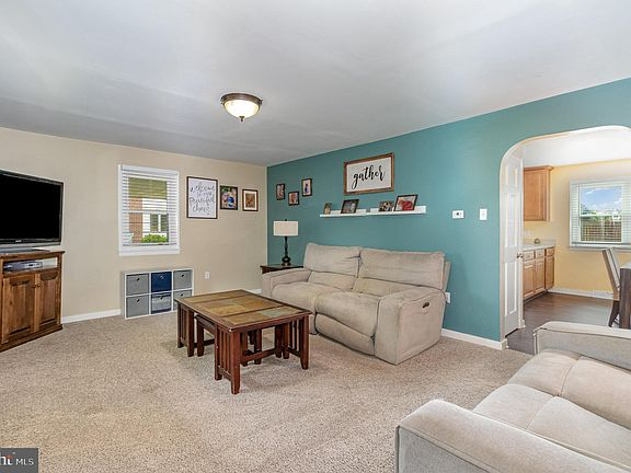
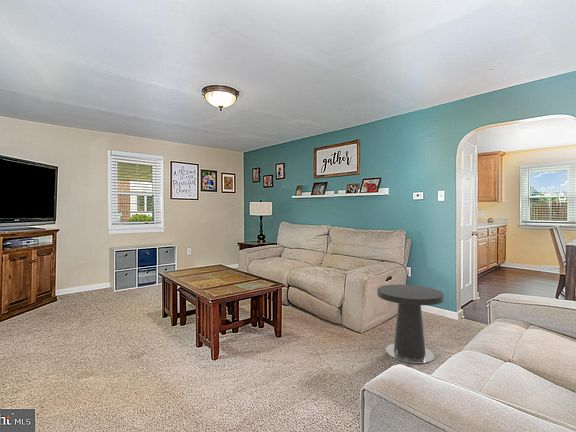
+ side table [376,284,445,364]
